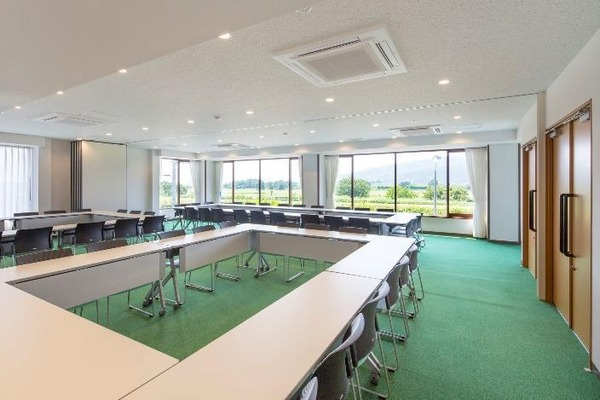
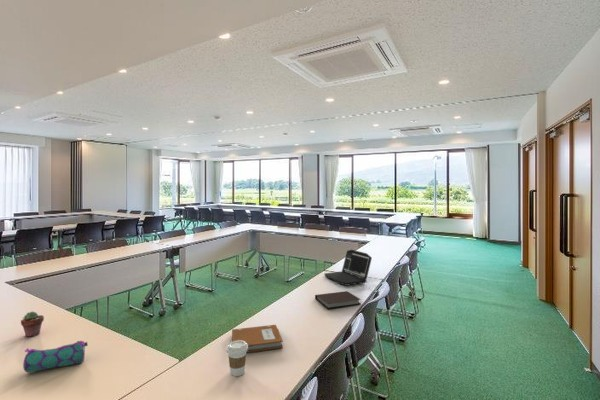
+ notebook [231,324,284,354]
+ potted succulent [20,311,45,338]
+ notebook [314,290,362,309]
+ coffee cup [226,340,248,377]
+ pencil case [22,340,89,374]
+ laptop [323,249,373,287]
